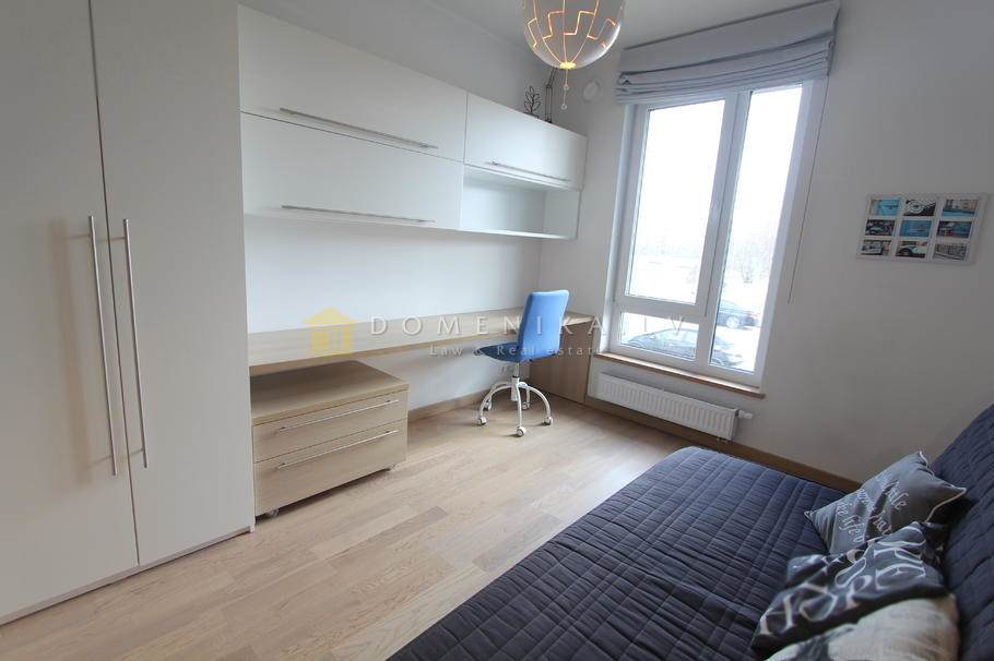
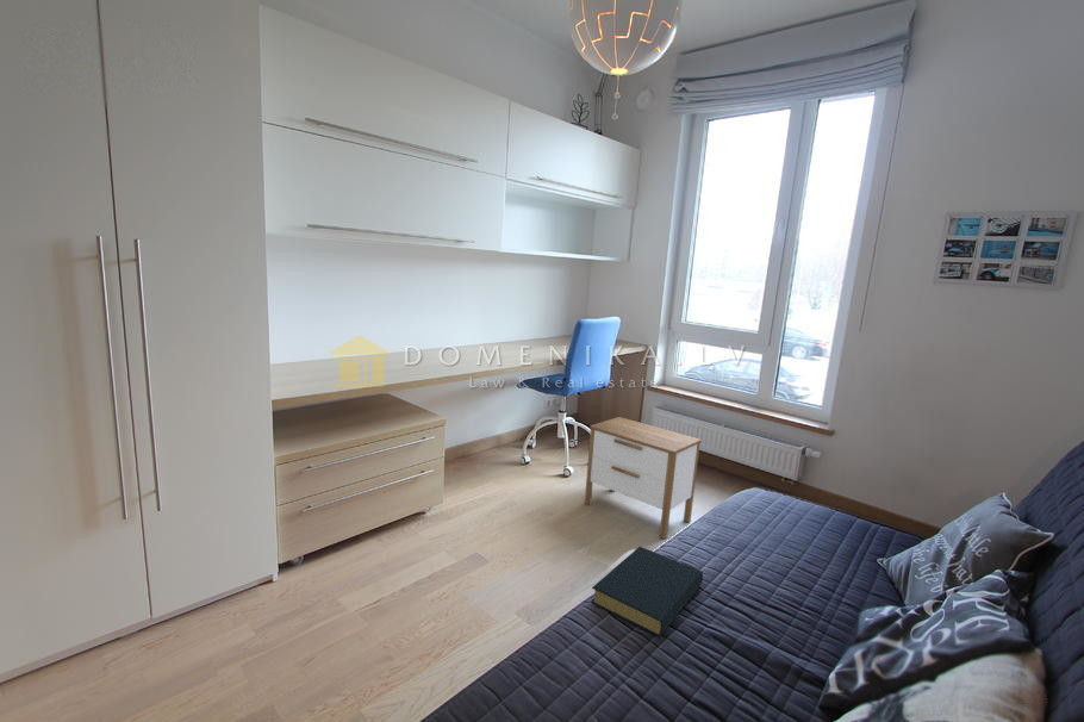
+ hardback book [590,546,704,637]
+ nightstand [584,416,703,540]
